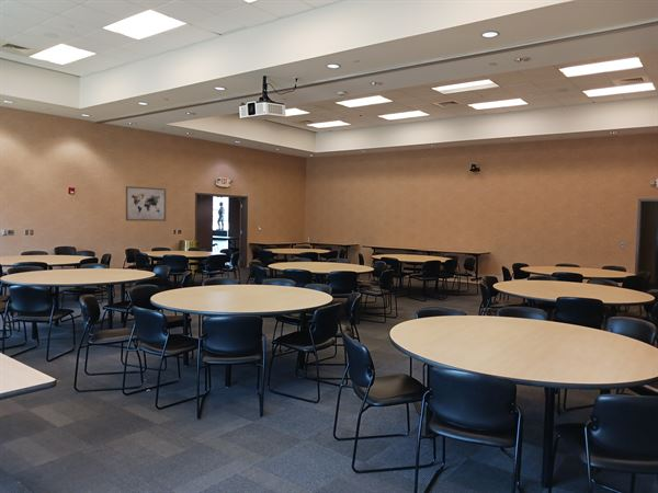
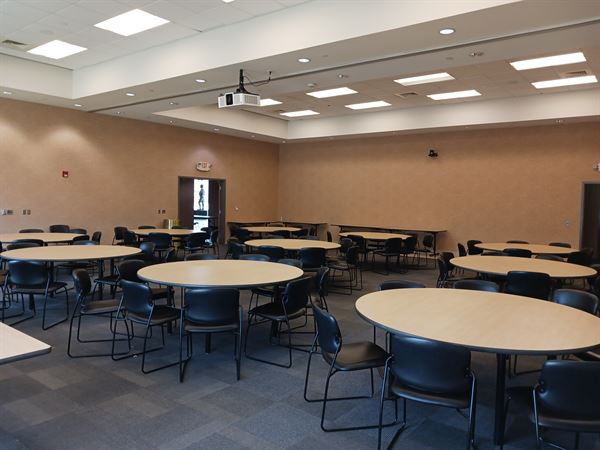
- wall art [125,185,167,222]
